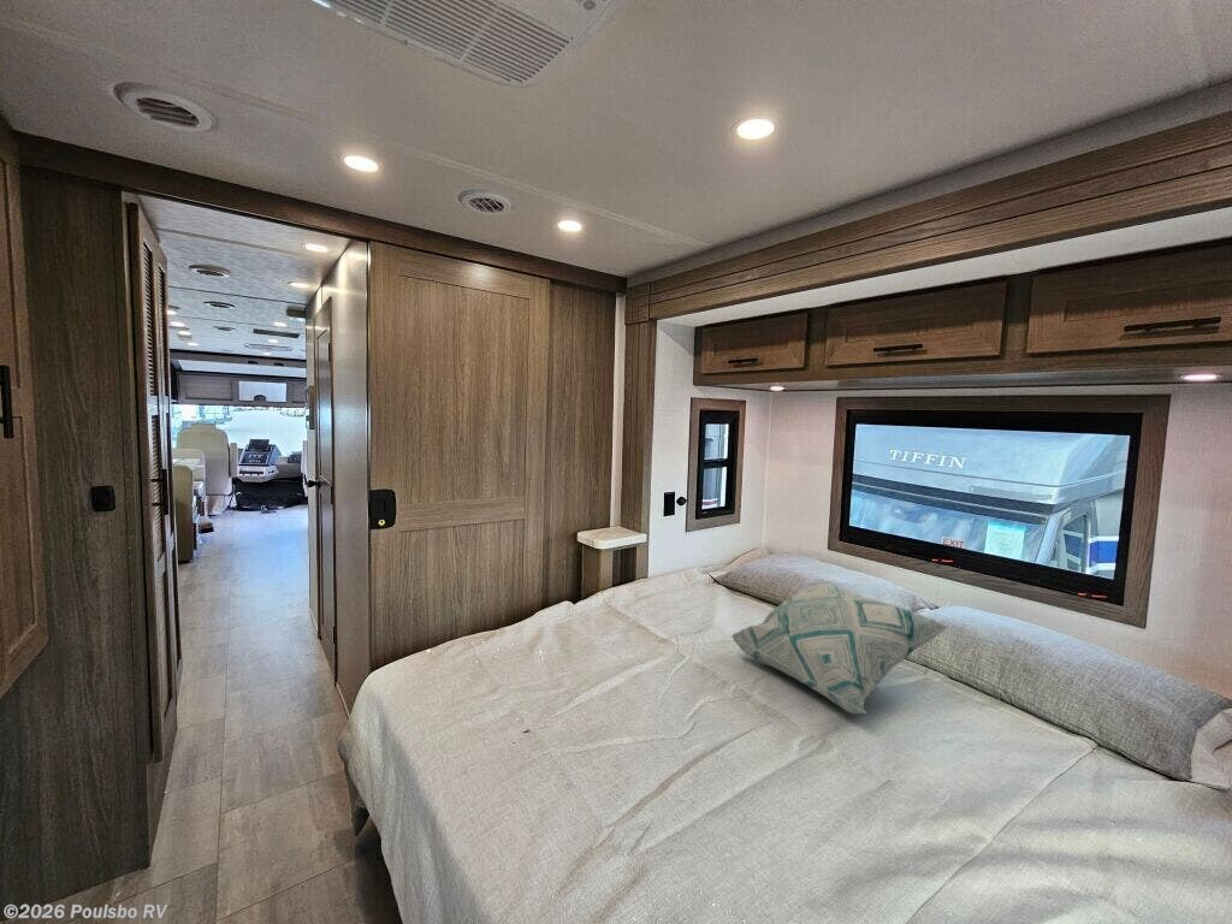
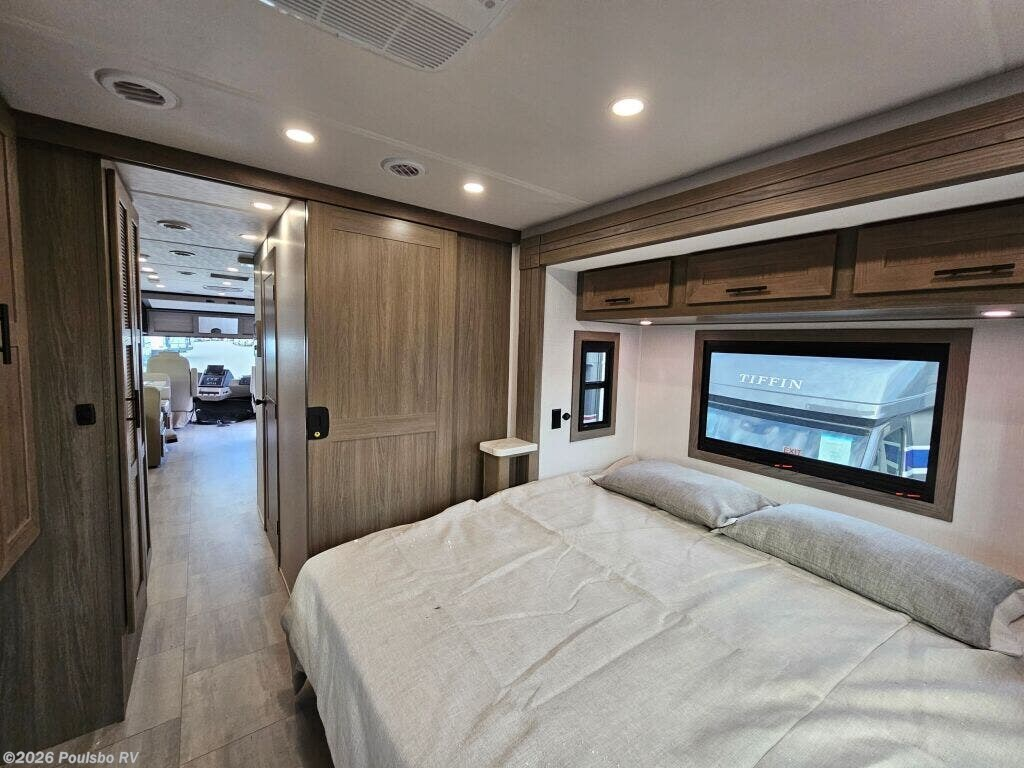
- decorative pillow [730,580,950,715]
